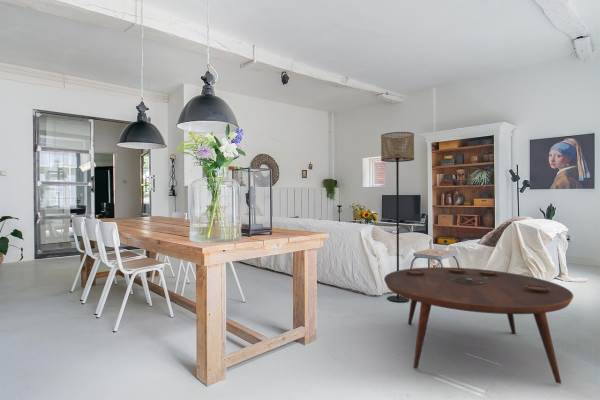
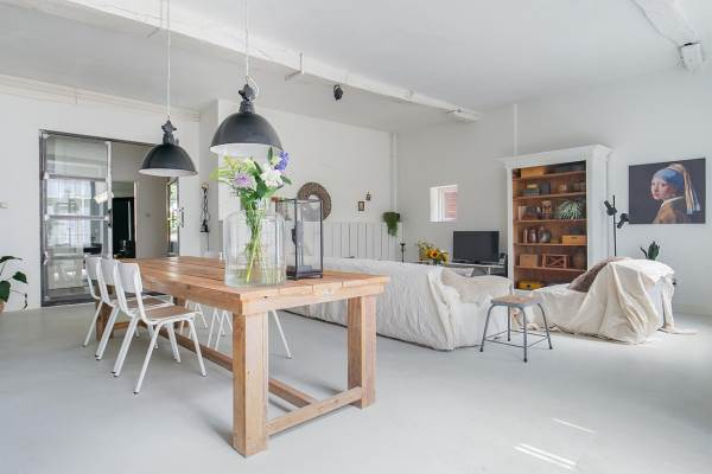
- floor lamp [380,131,415,303]
- coffee table [383,266,574,385]
